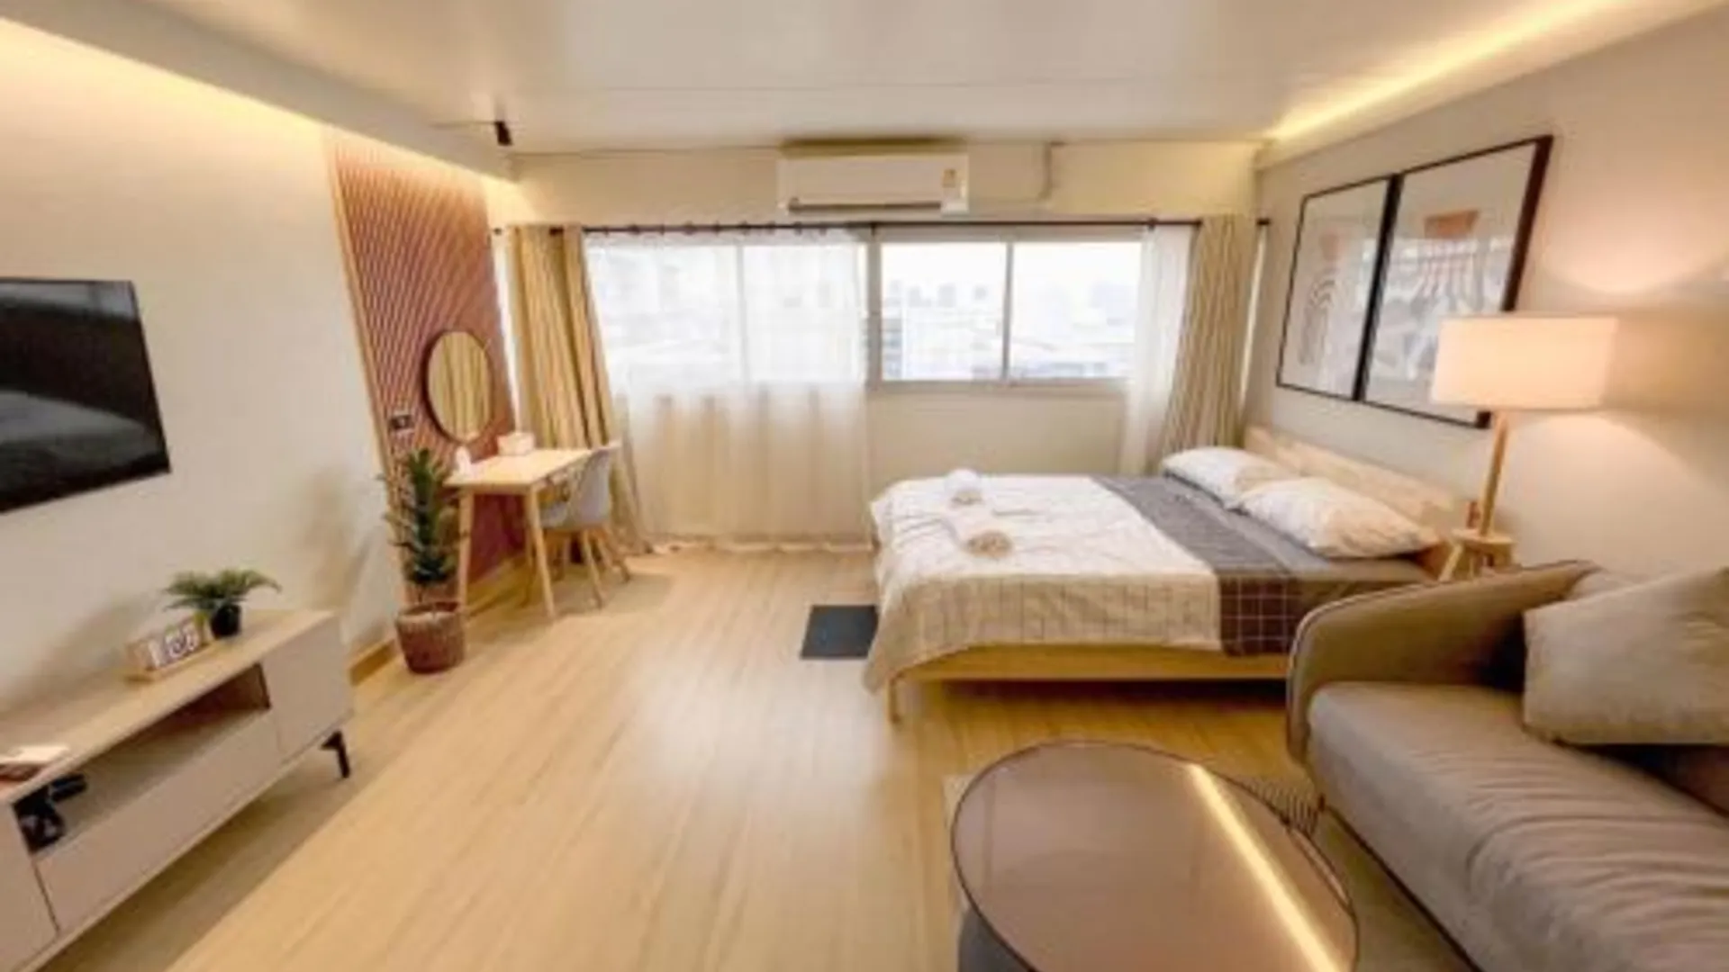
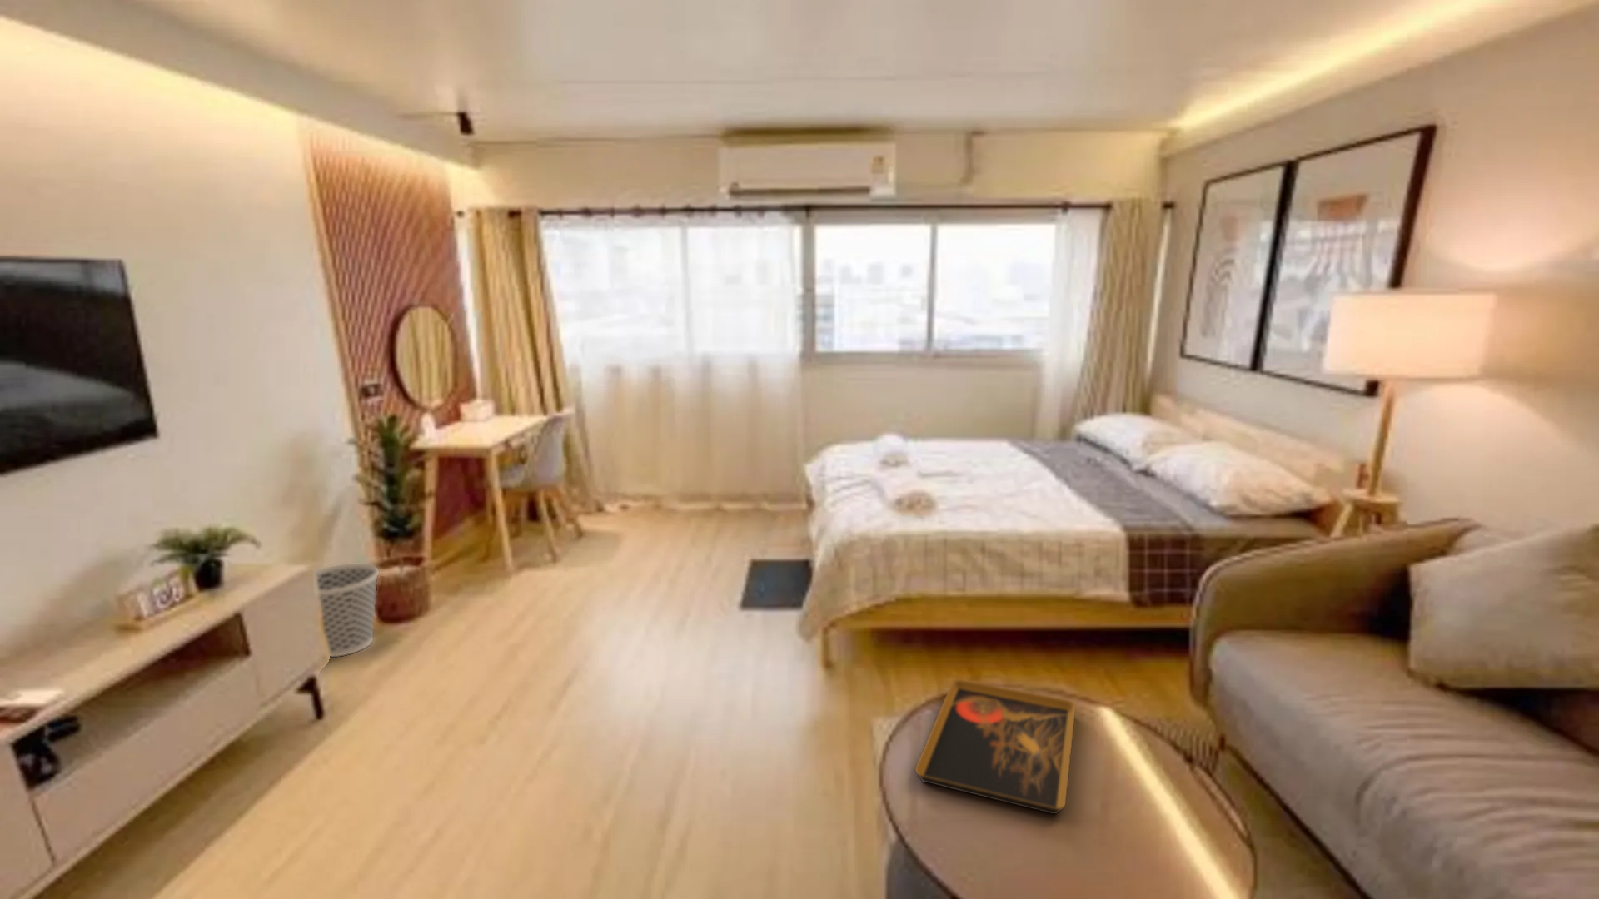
+ wastebasket [314,563,380,658]
+ decorative tray [915,678,1077,814]
